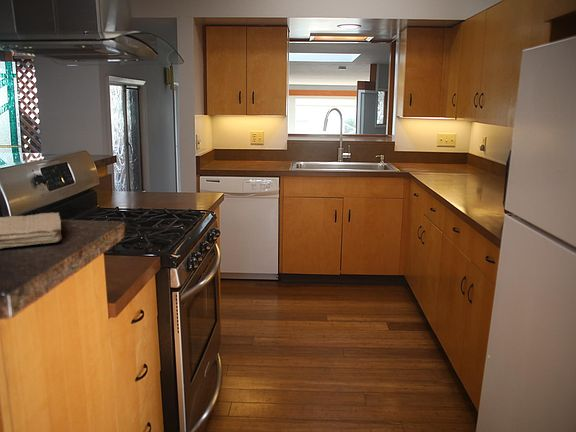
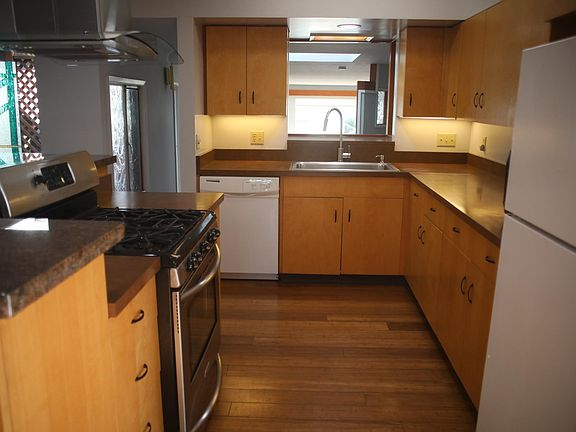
- washcloth [0,212,62,250]
